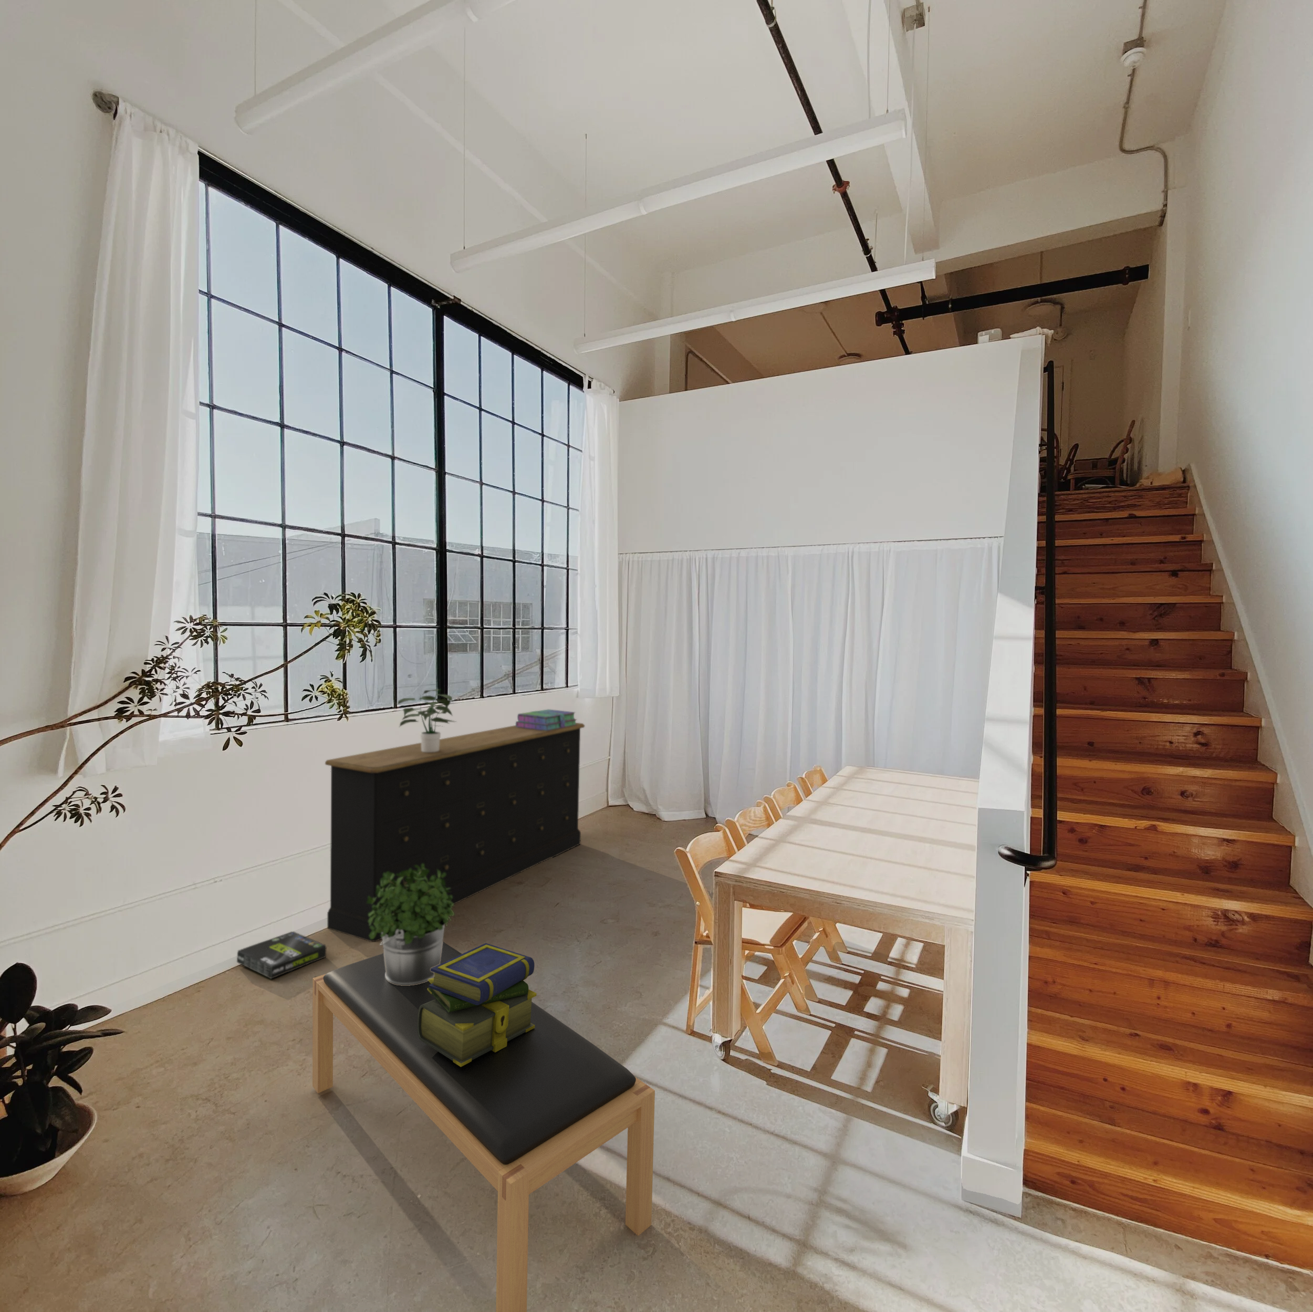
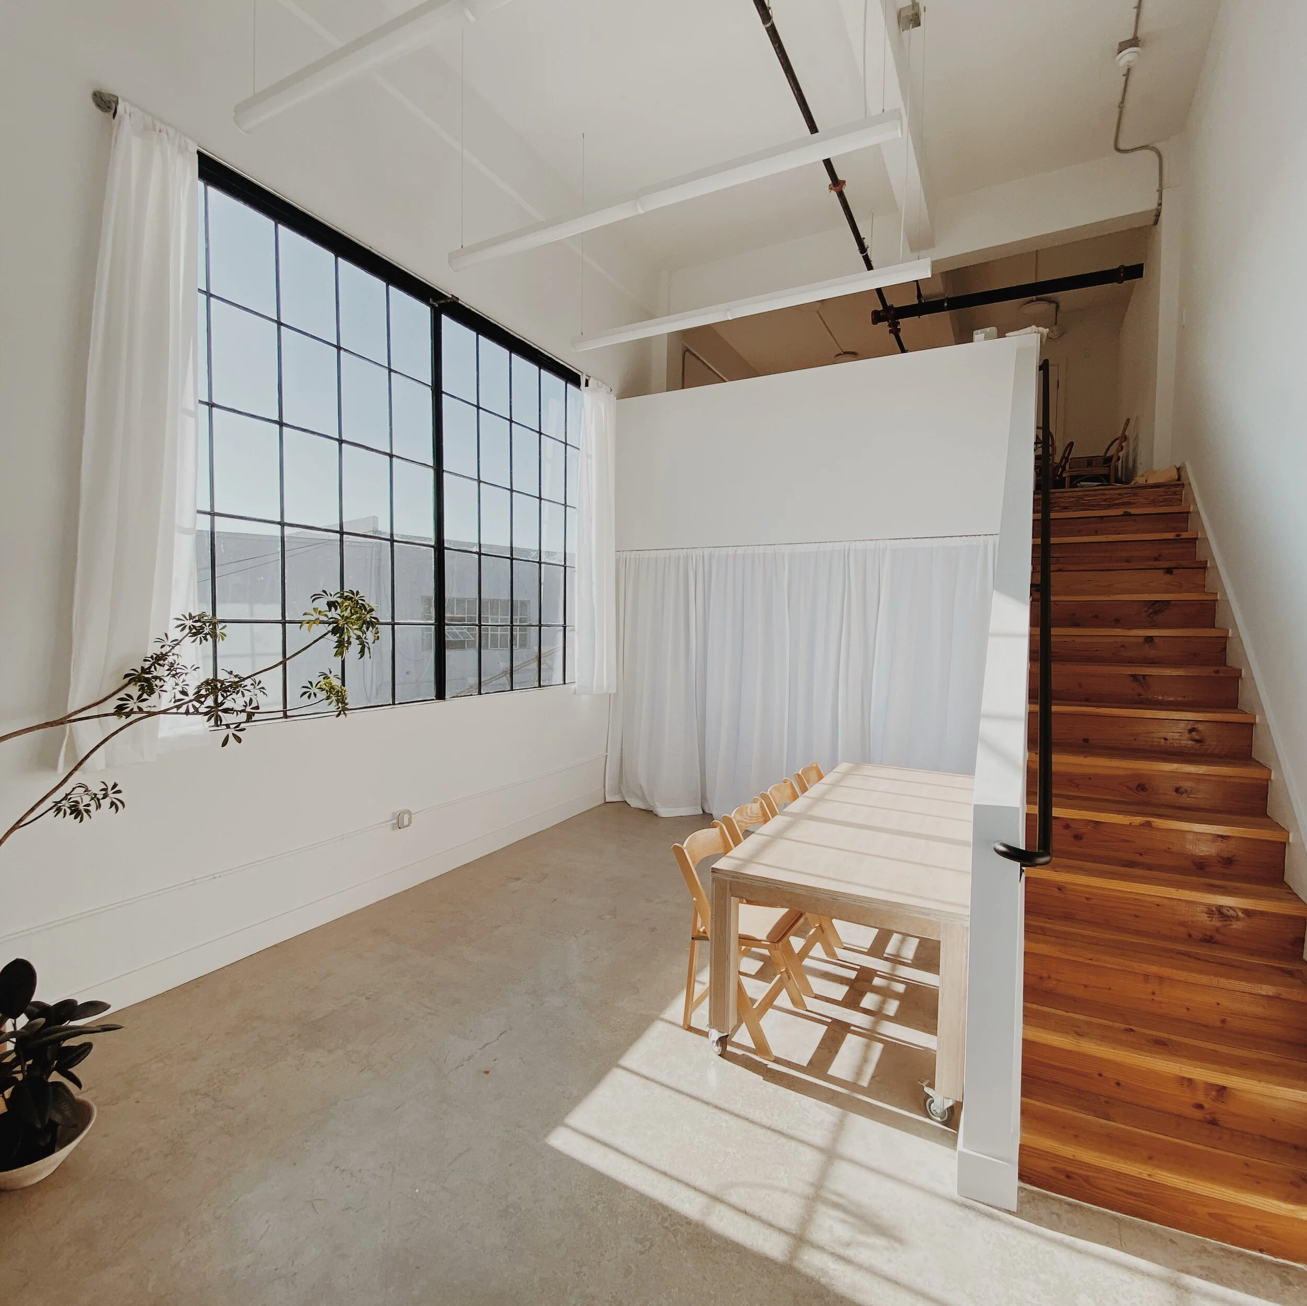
- storage cabinet [324,722,585,942]
- stack of books [515,709,578,730]
- bench [312,941,656,1312]
- box [237,931,327,979]
- potted plant [396,688,458,752]
- potted plant [366,864,455,986]
- stack of books [417,943,537,1067]
